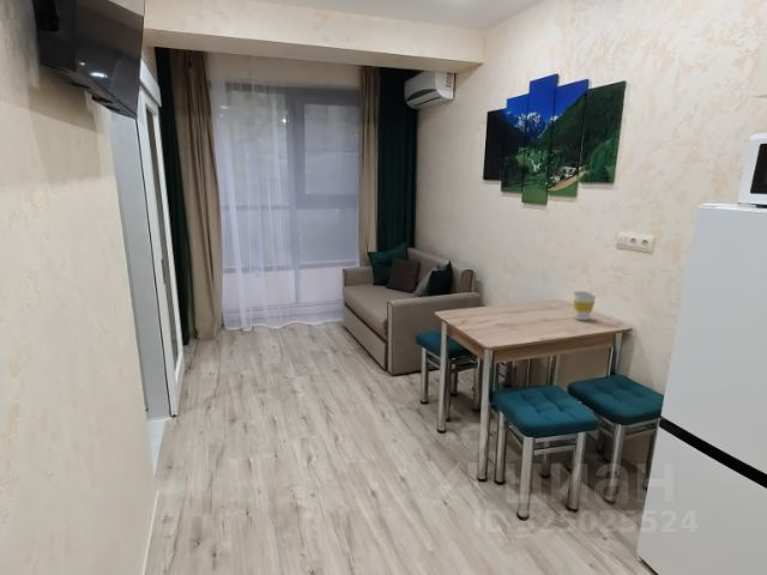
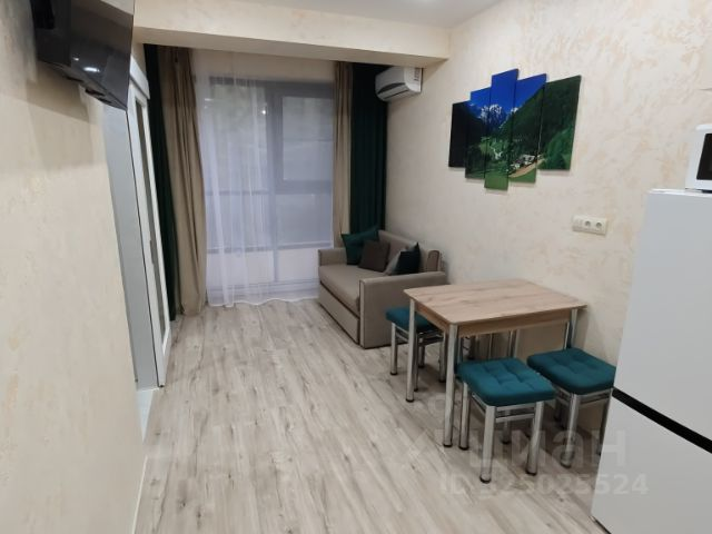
- cup [572,290,598,321]
